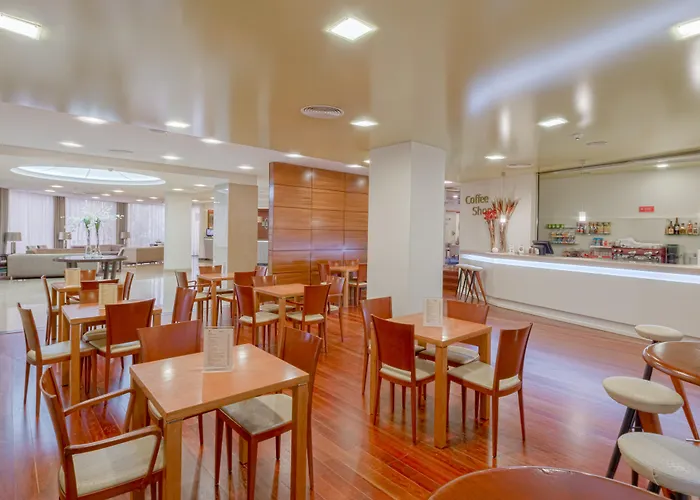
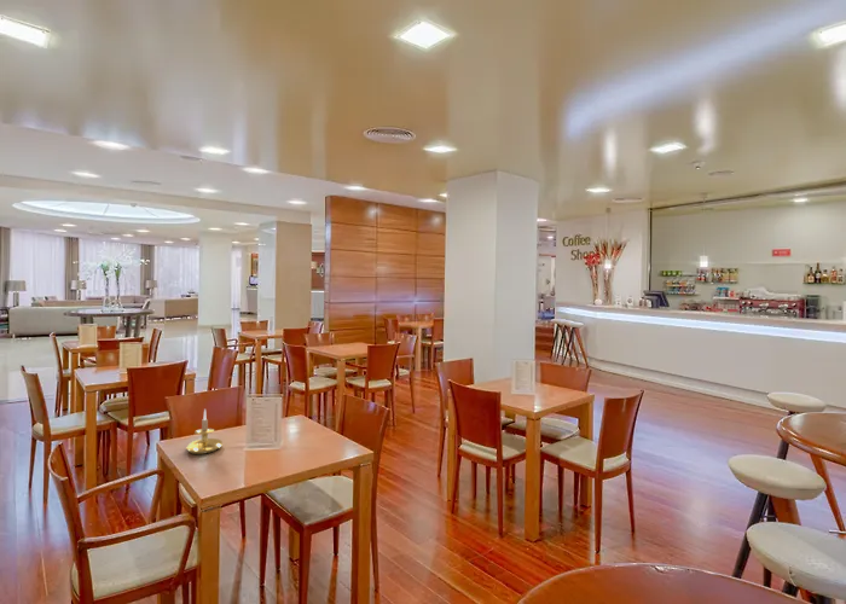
+ candle holder [185,408,224,455]
